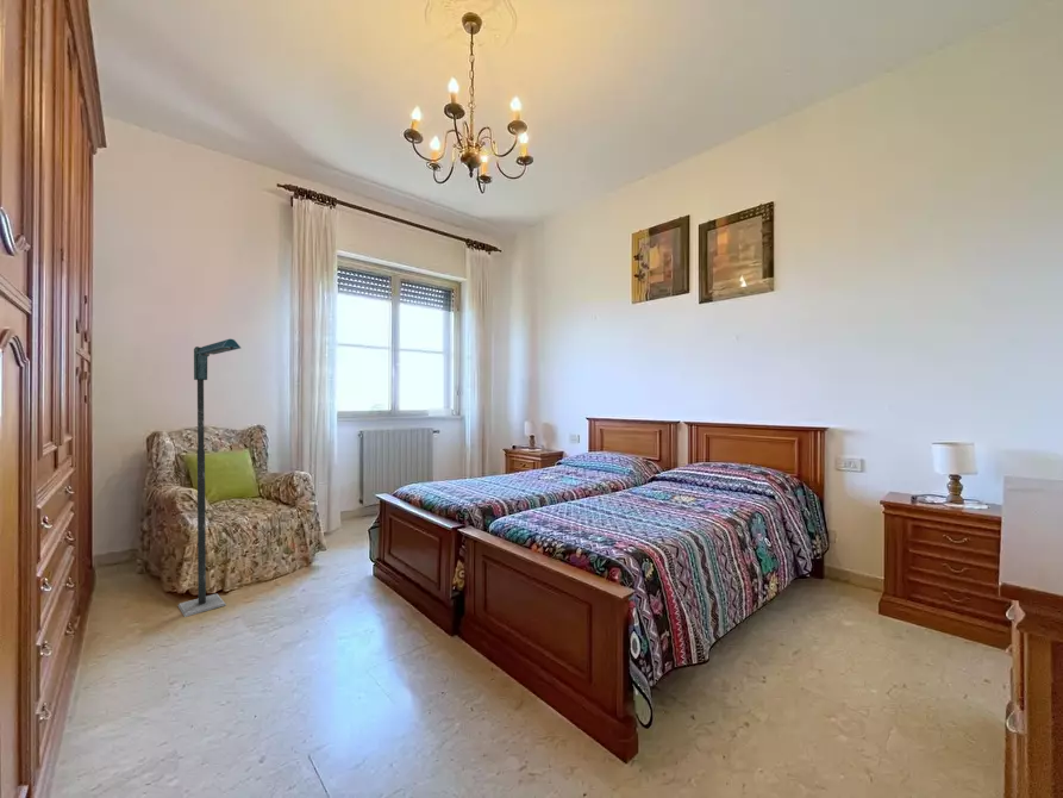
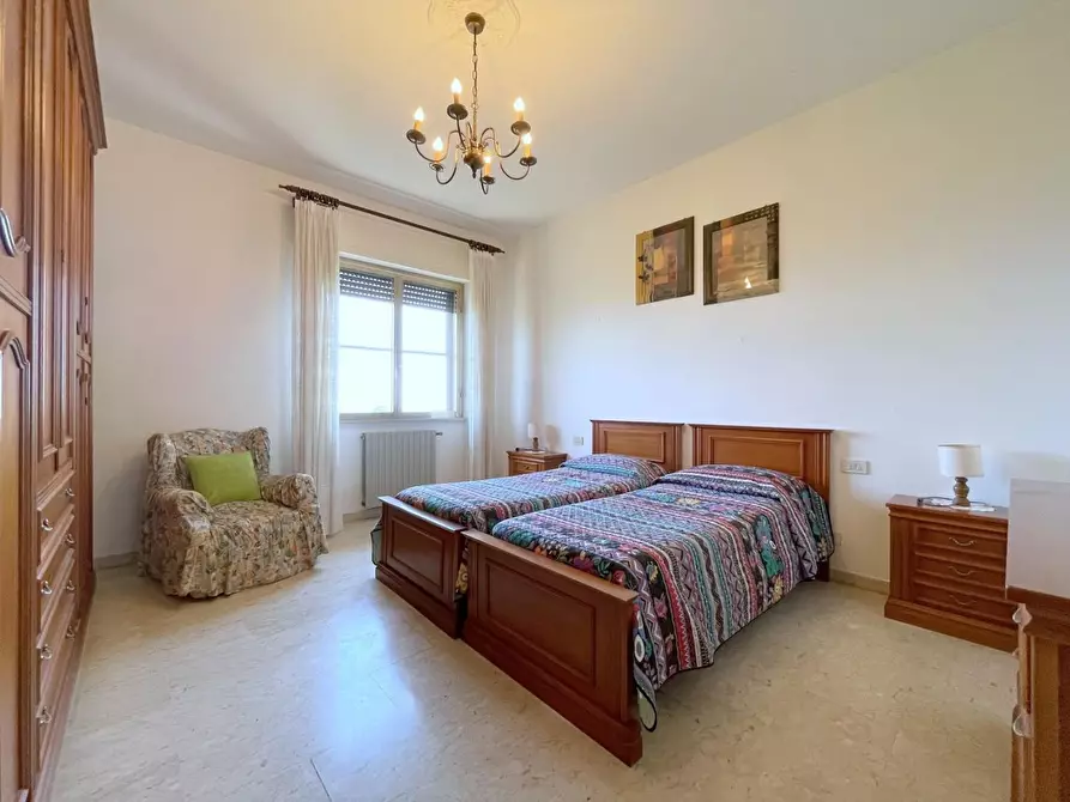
- floor lamp [177,338,242,618]
